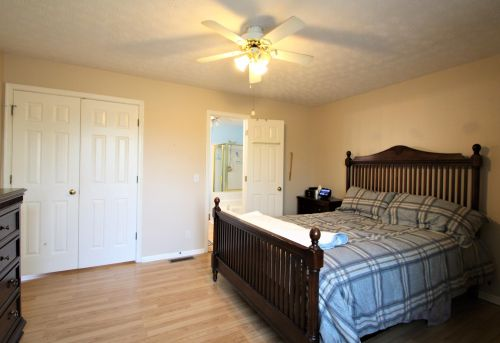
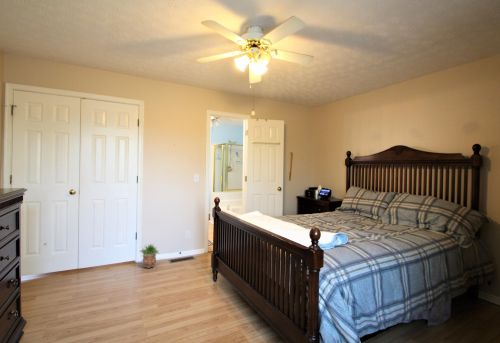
+ potted plant [139,243,160,269]
